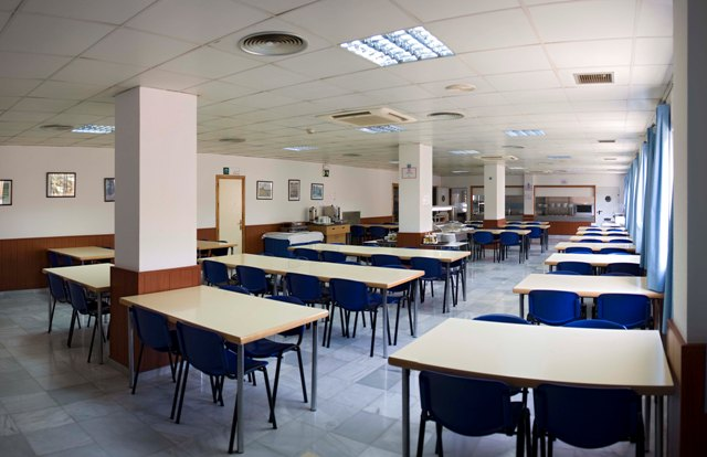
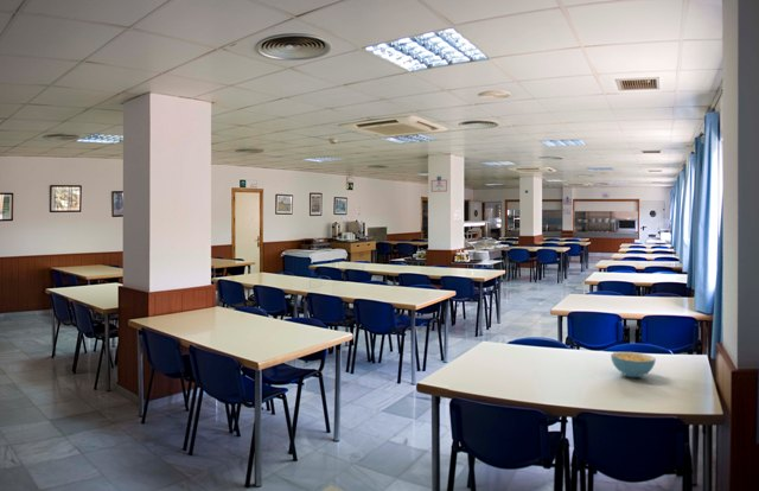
+ cereal bowl [610,351,657,378]
